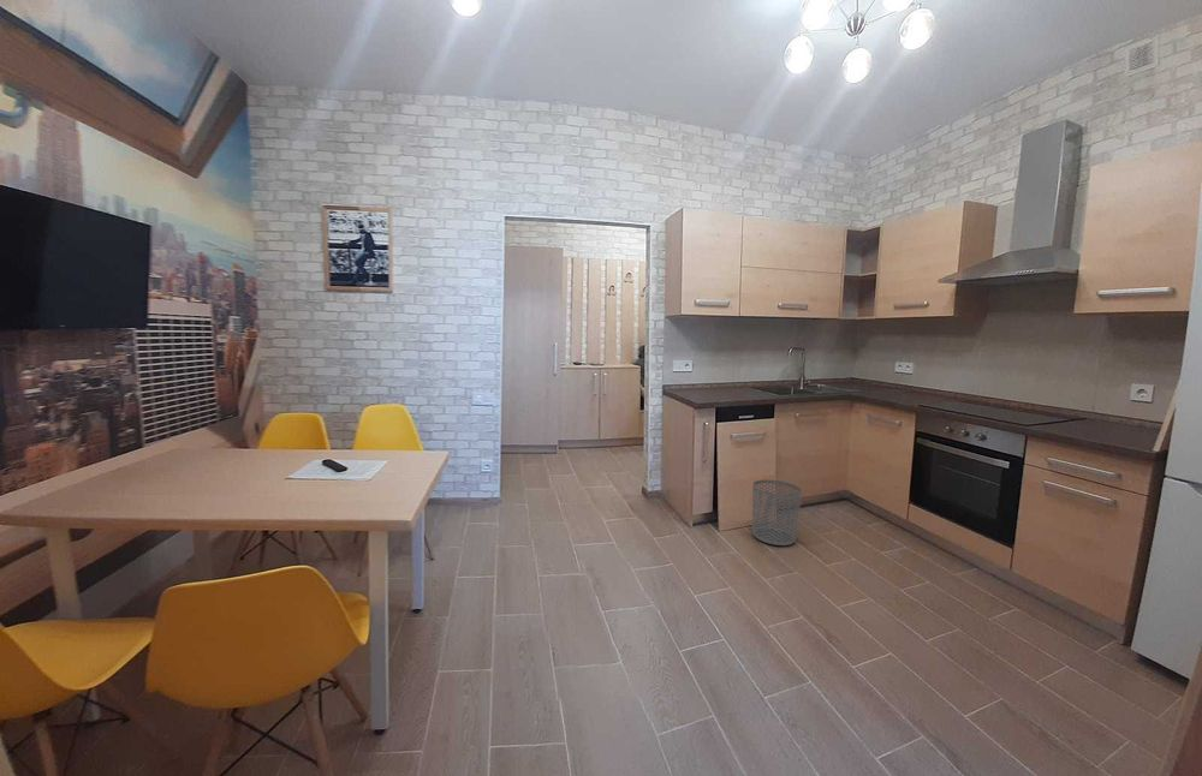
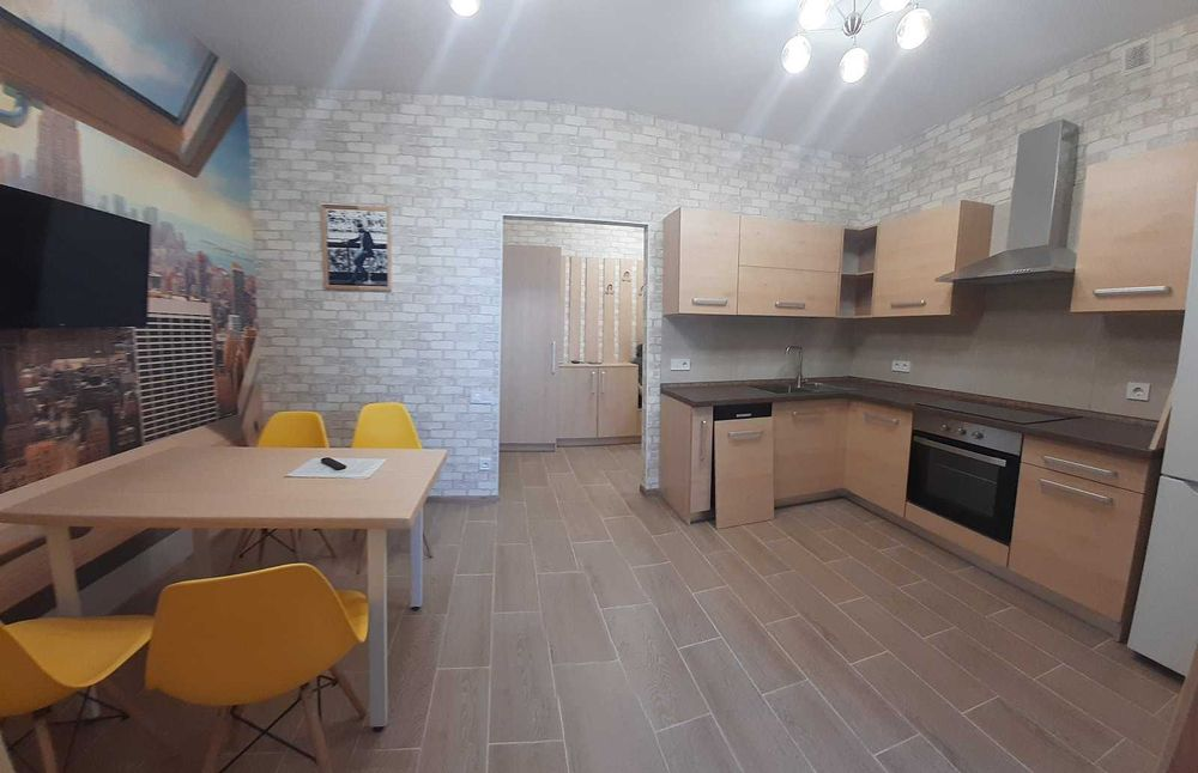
- waste bin [751,478,803,547]
